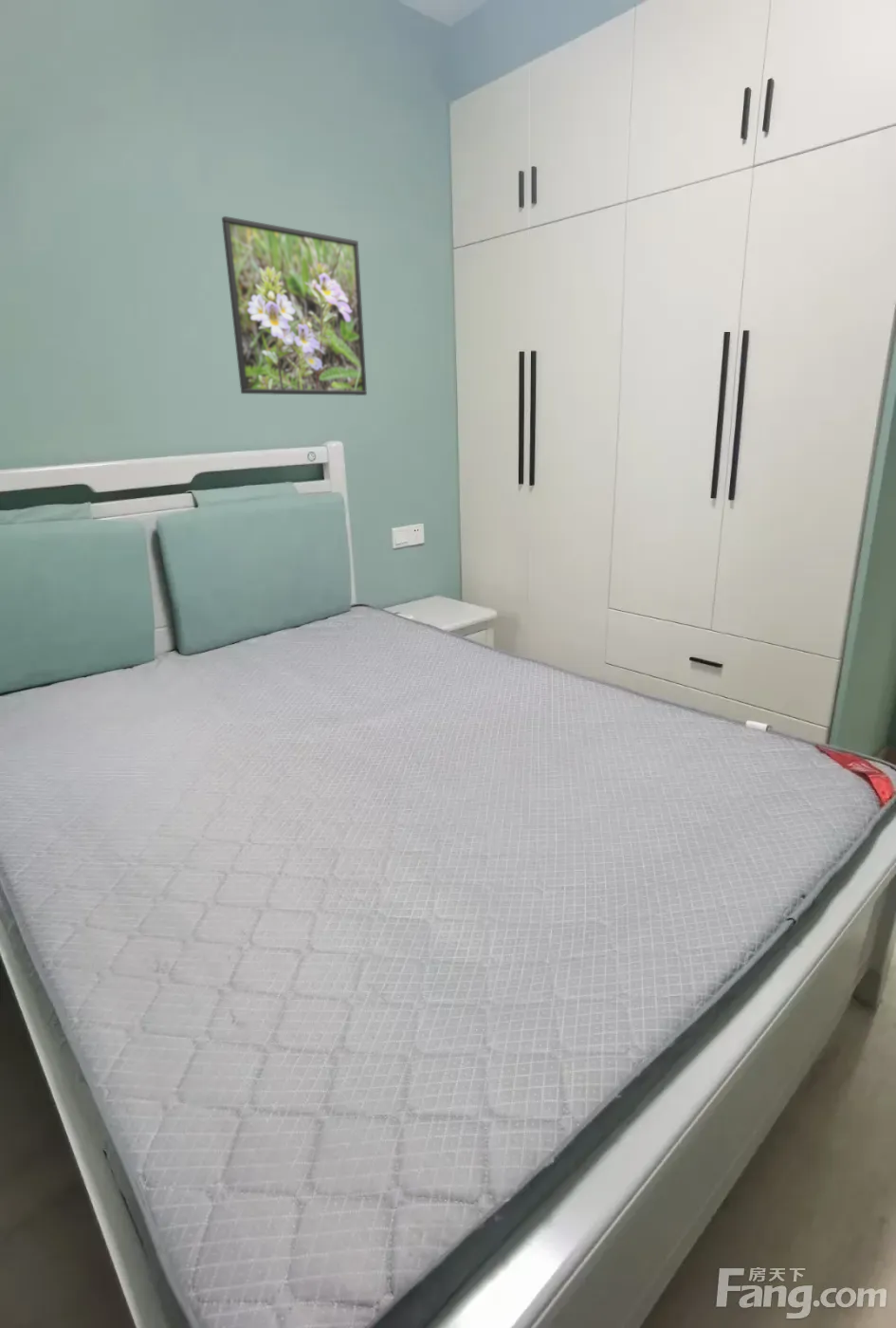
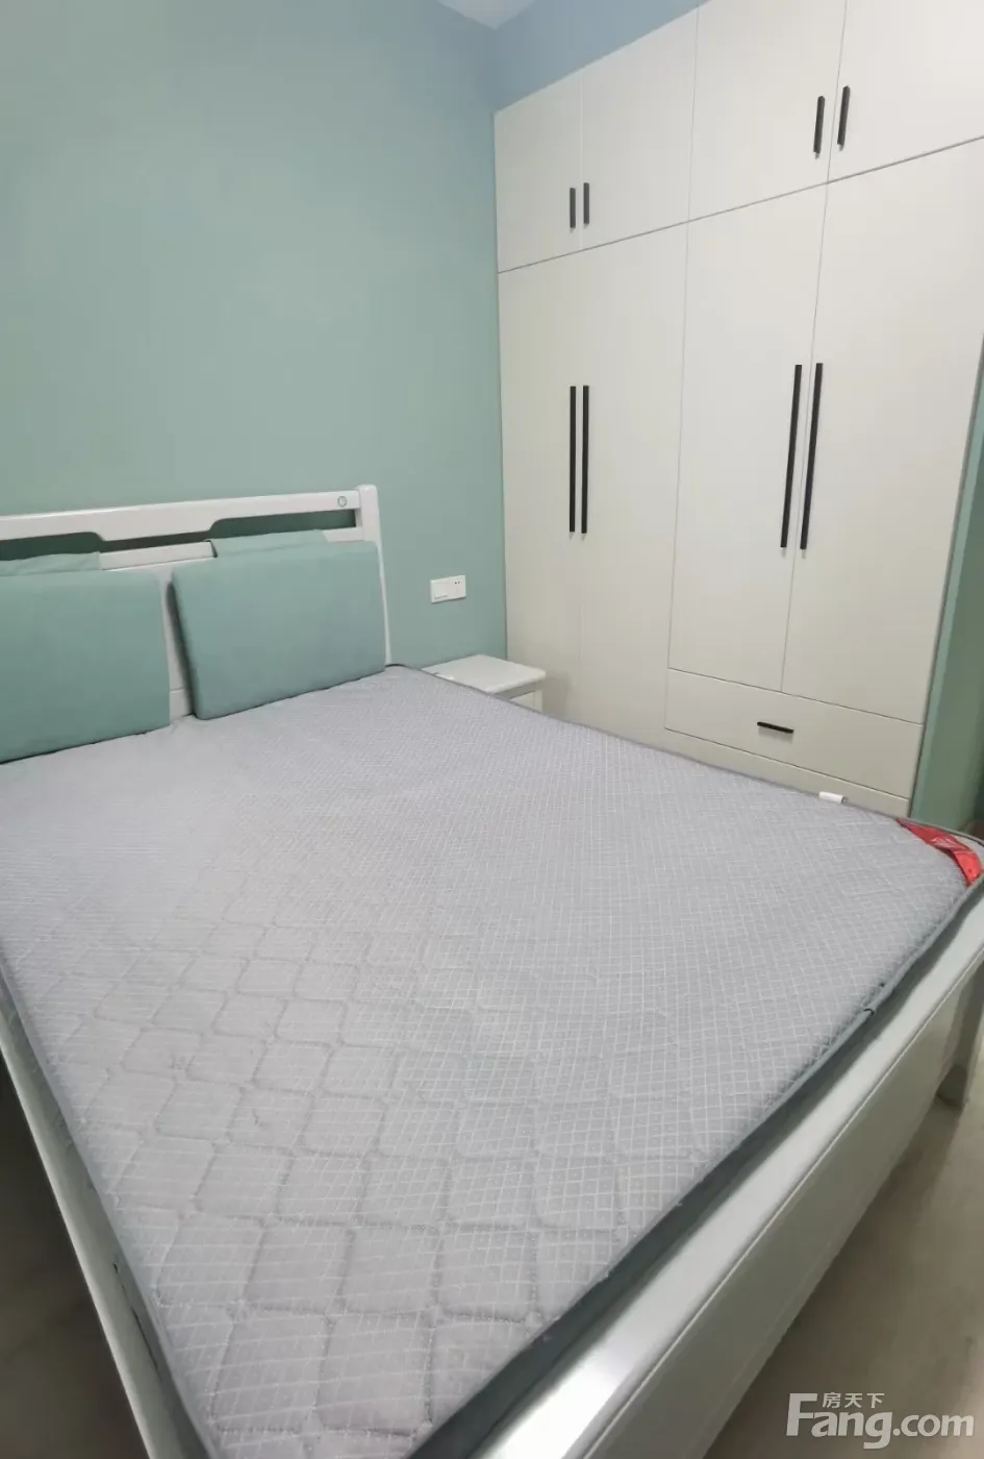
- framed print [221,215,368,397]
